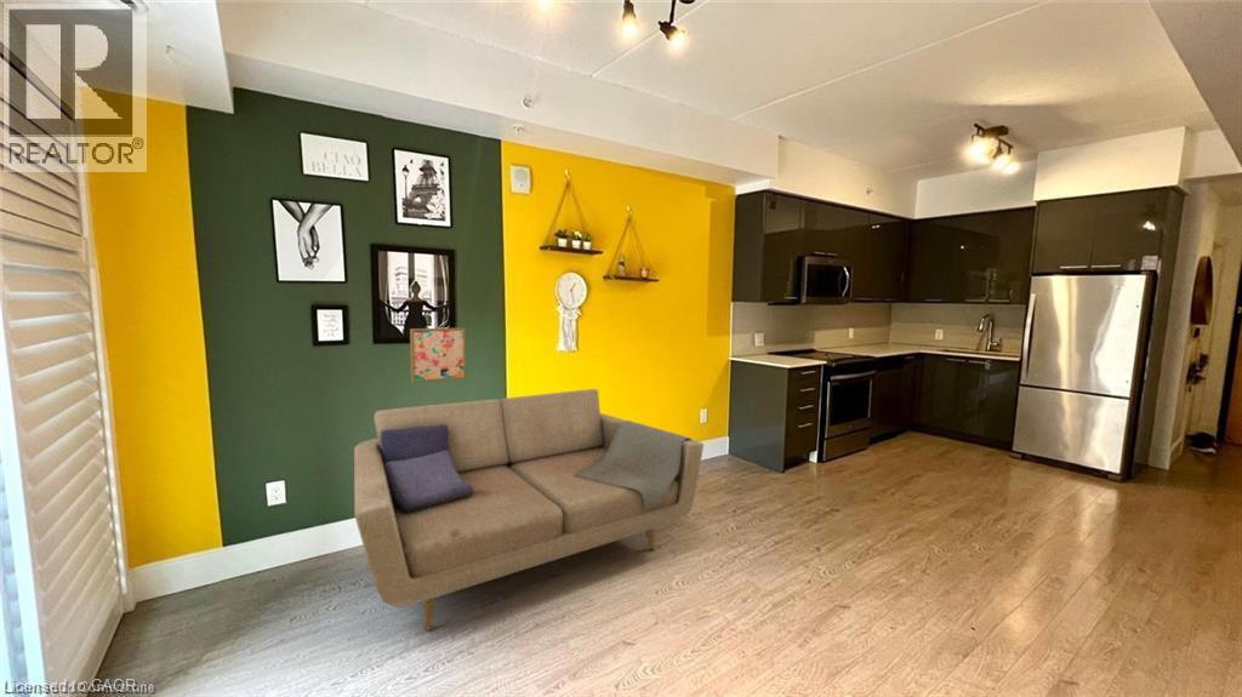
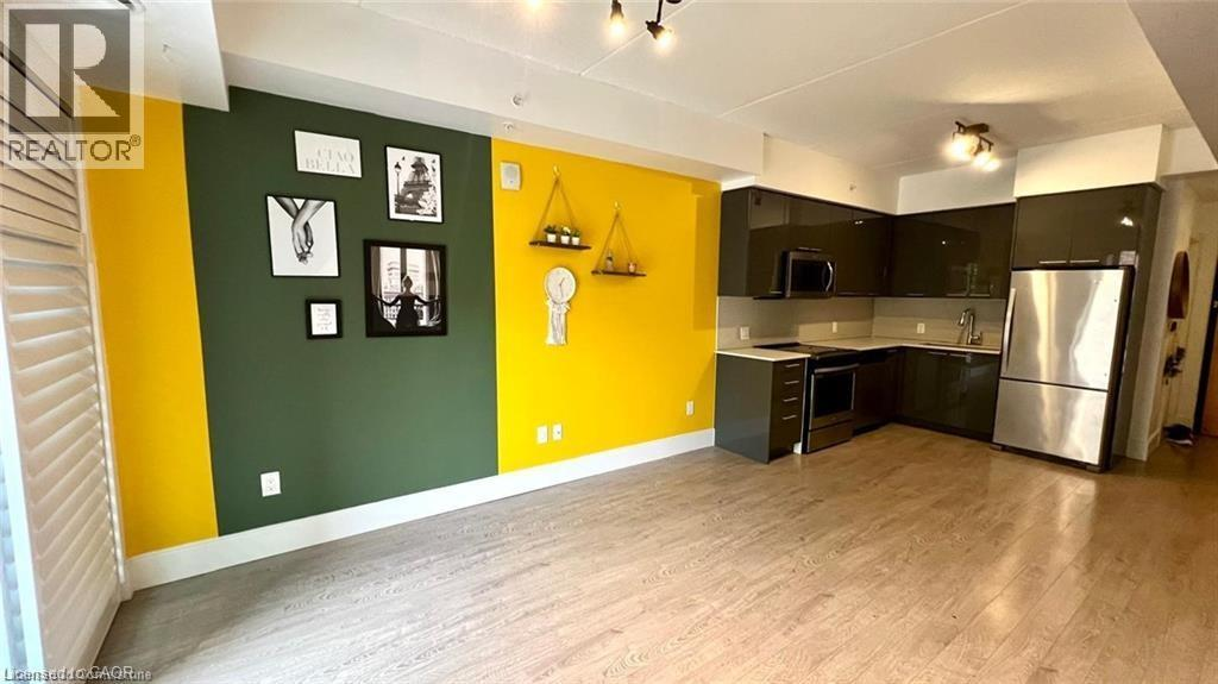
- sofa [353,388,705,632]
- wall art [409,327,467,383]
